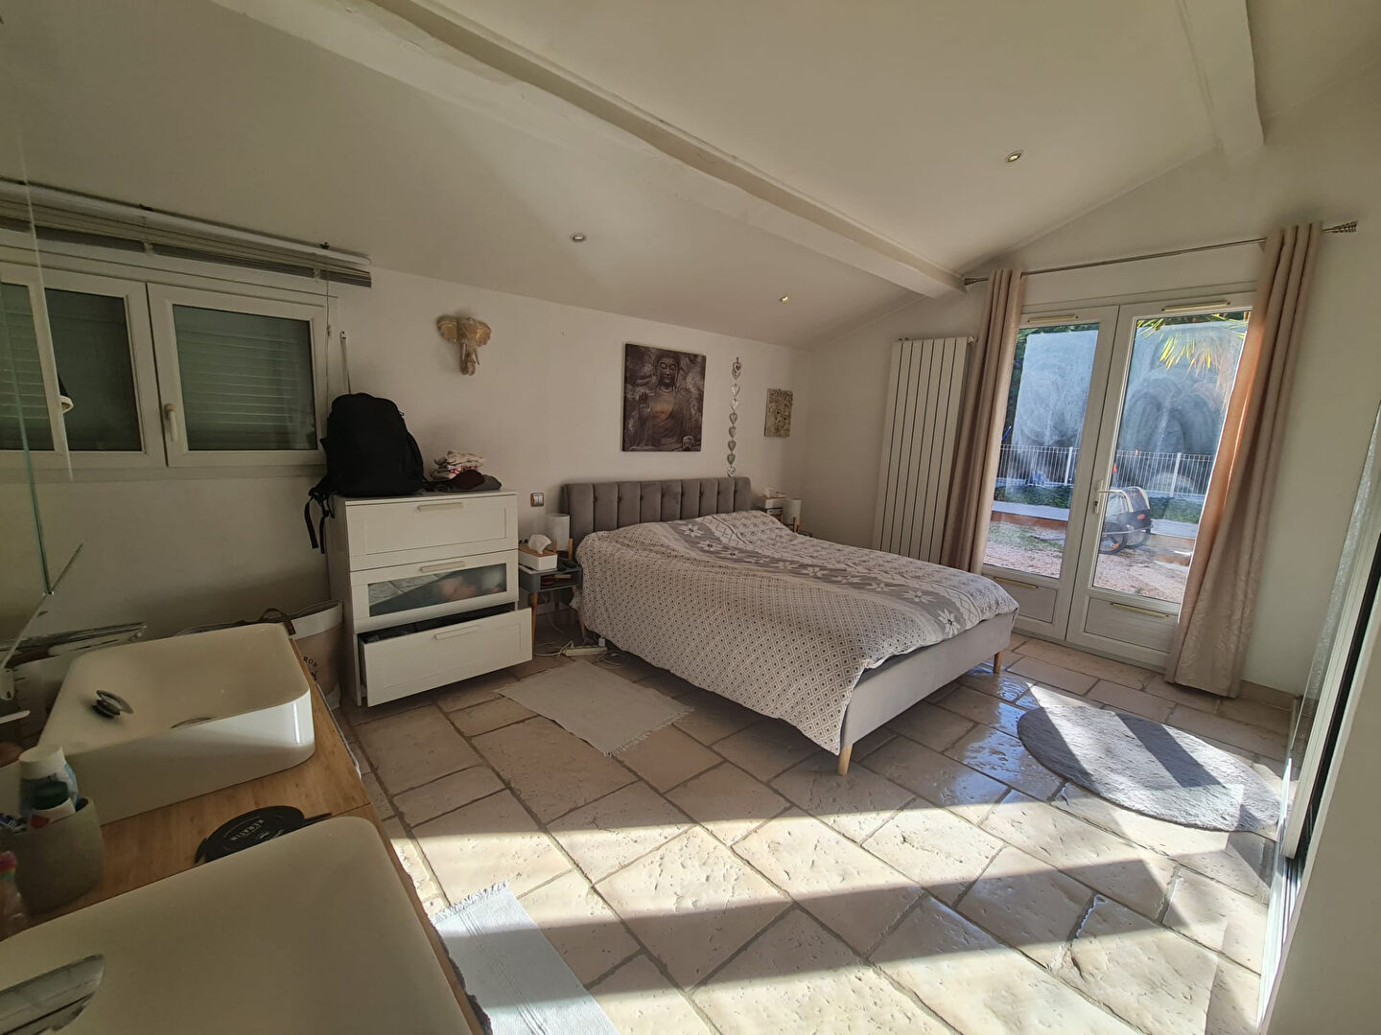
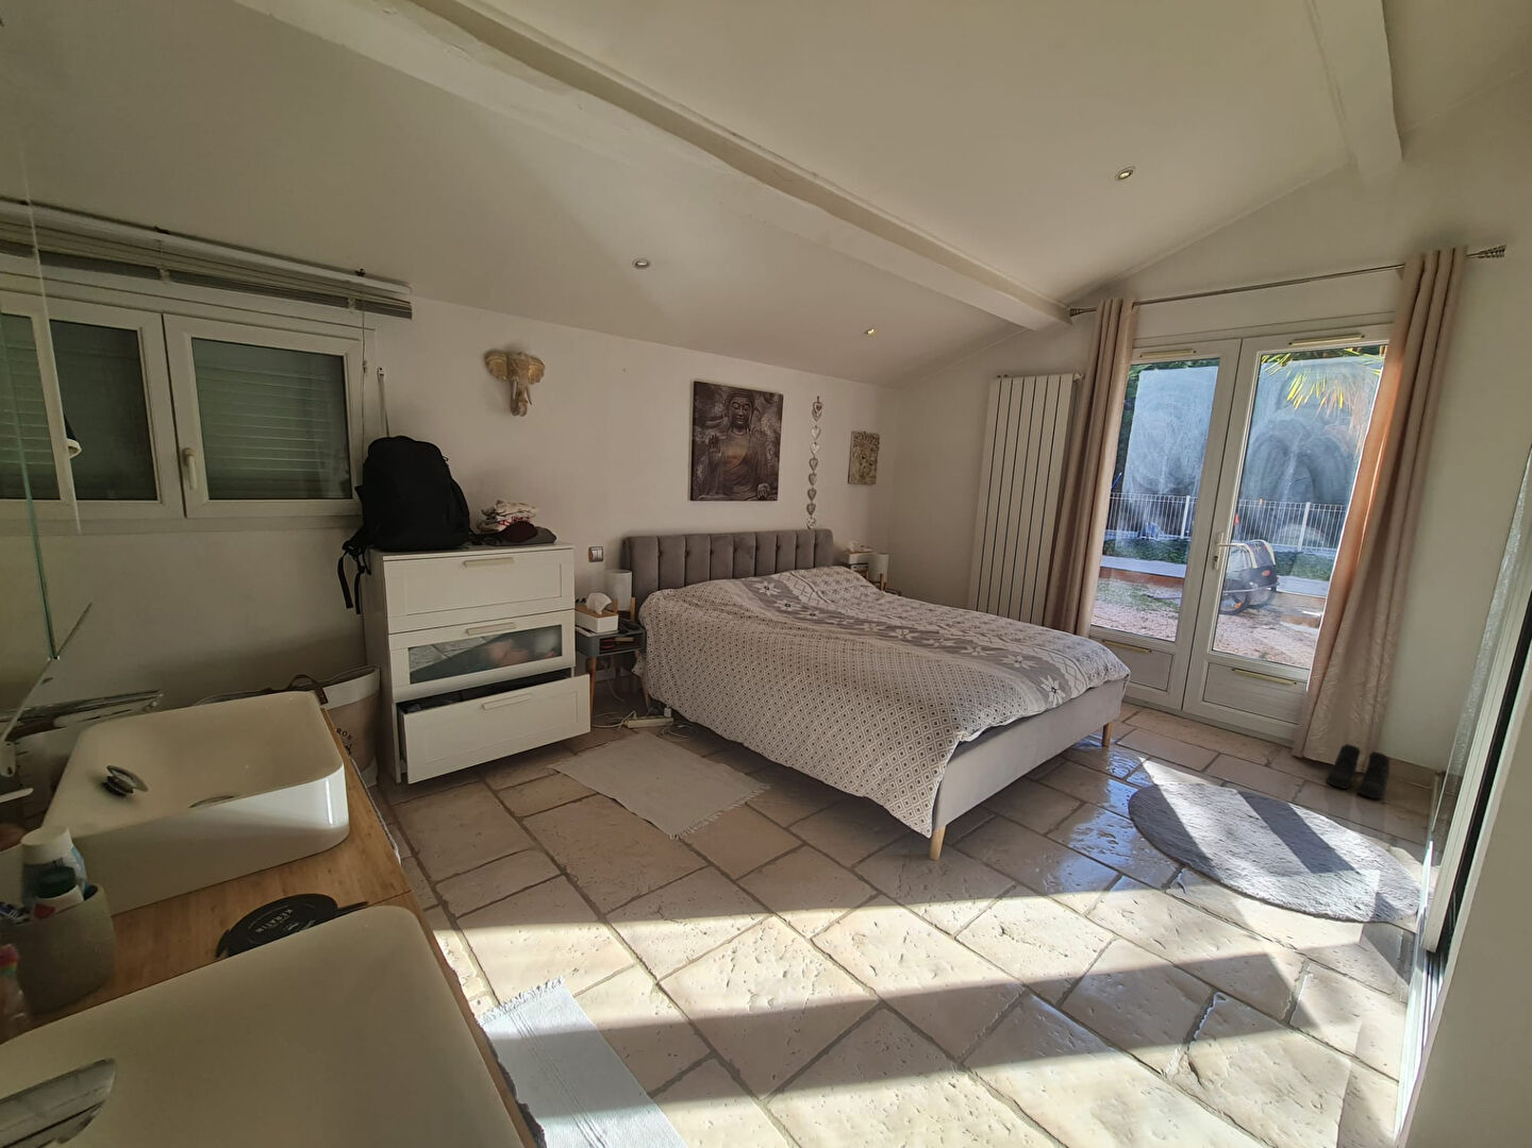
+ boots [1325,743,1392,801]
